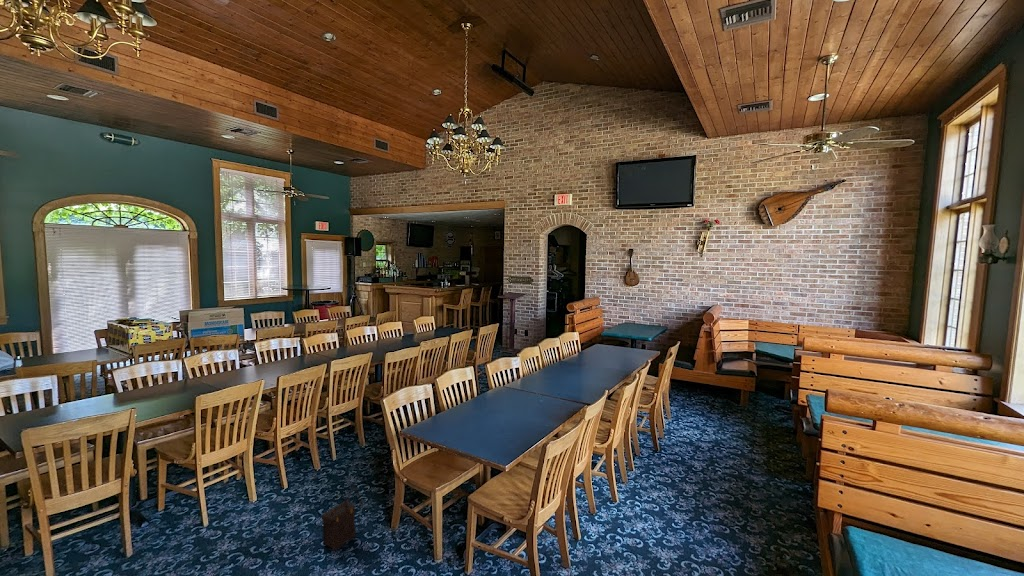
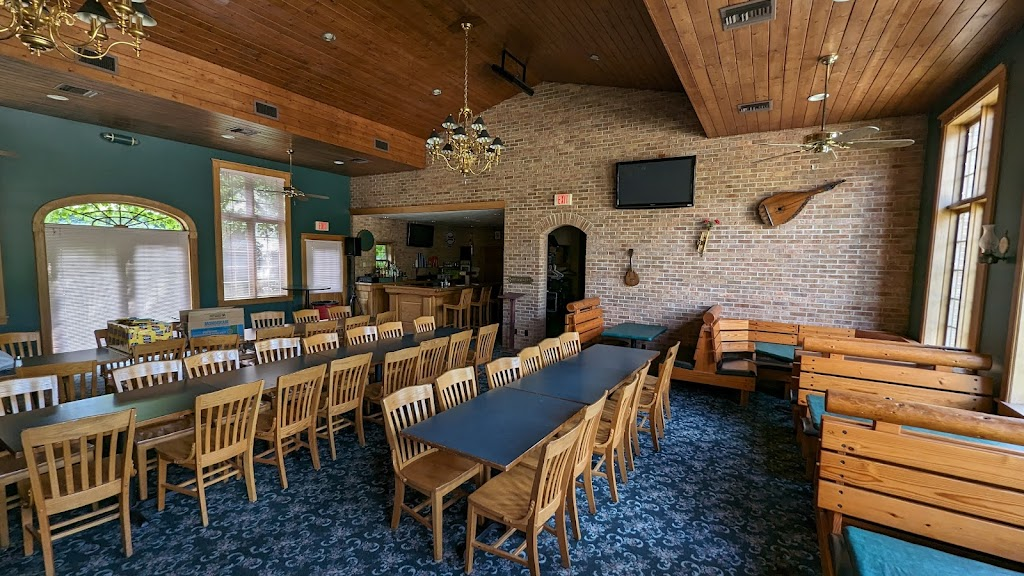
- satchel [321,486,362,552]
